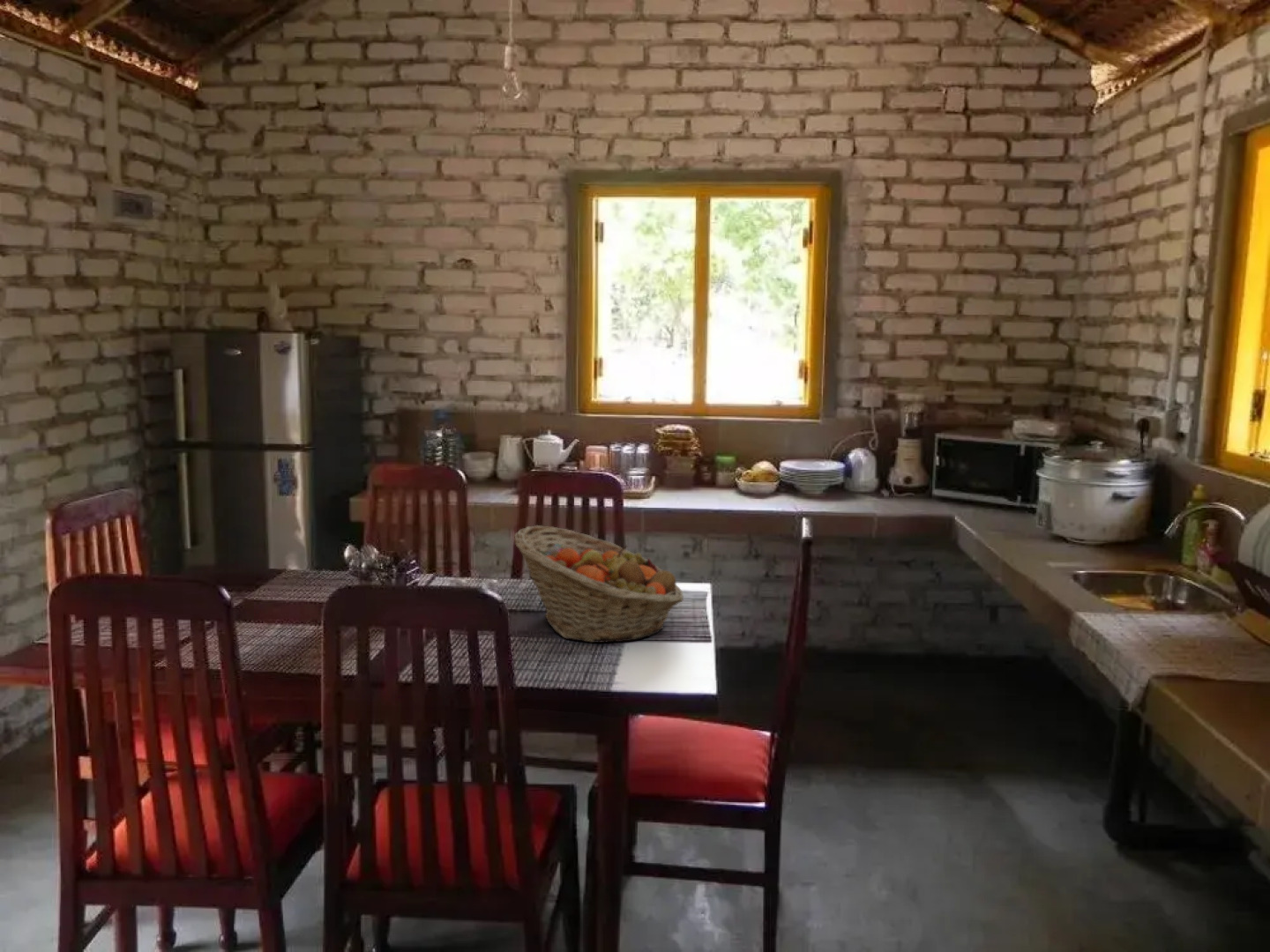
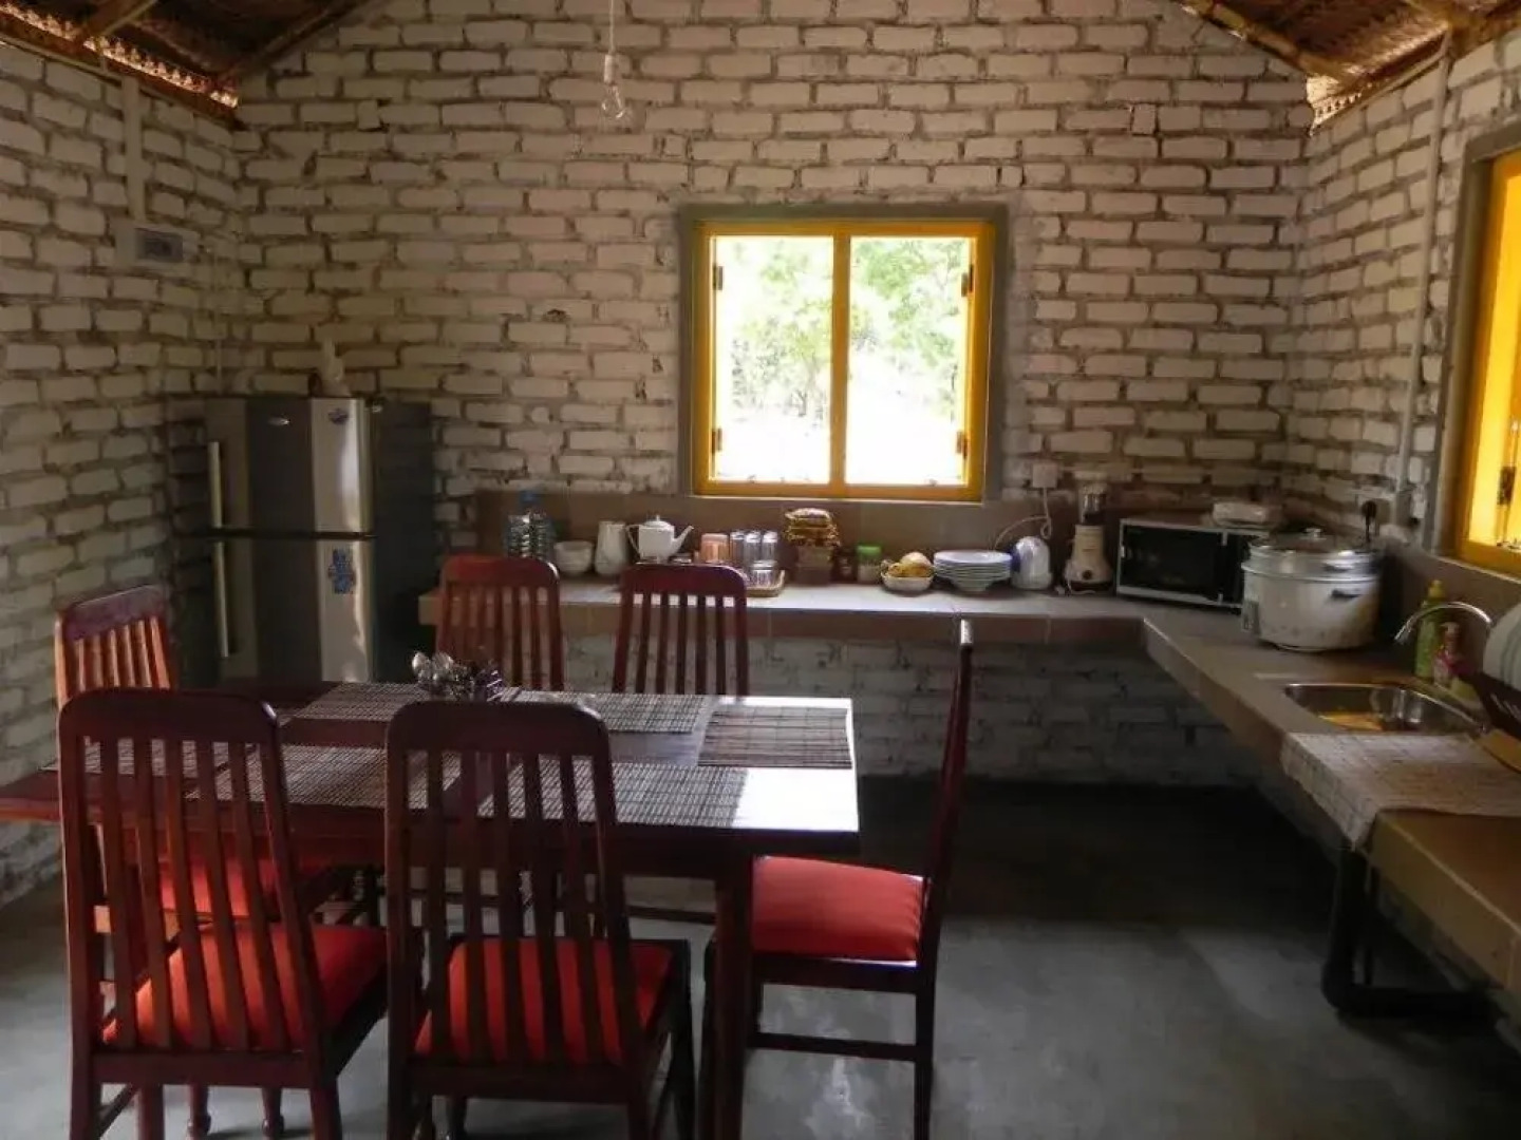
- fruit basket [512,524,684,643]
